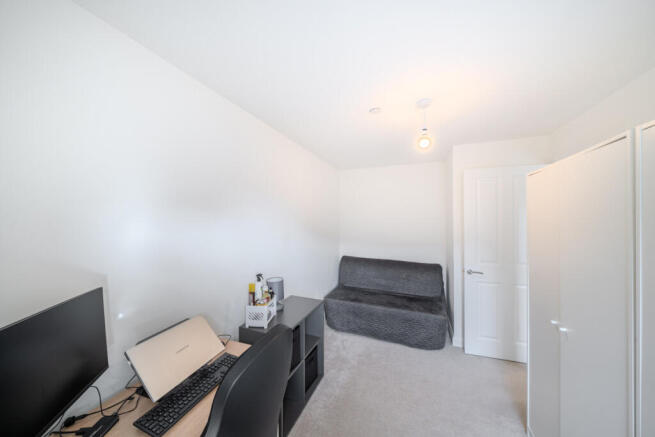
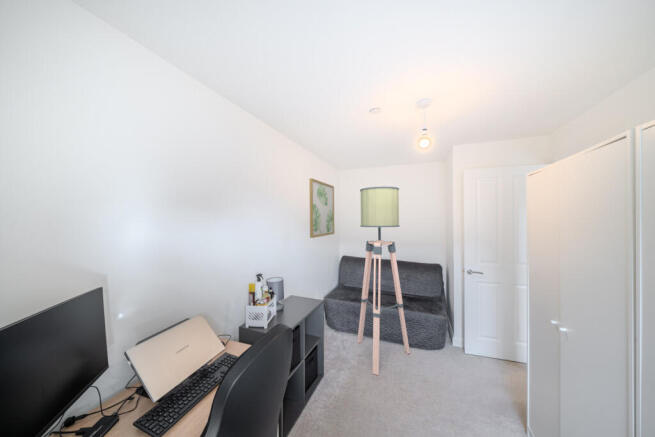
+ wall art [308,177,335,239]
+ floor lamp [356,186,411,376]
